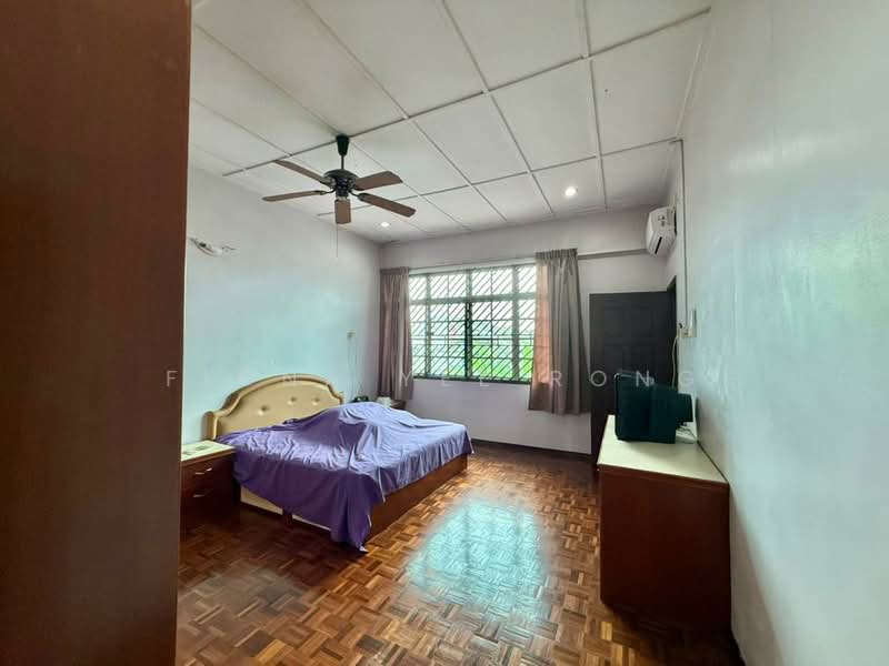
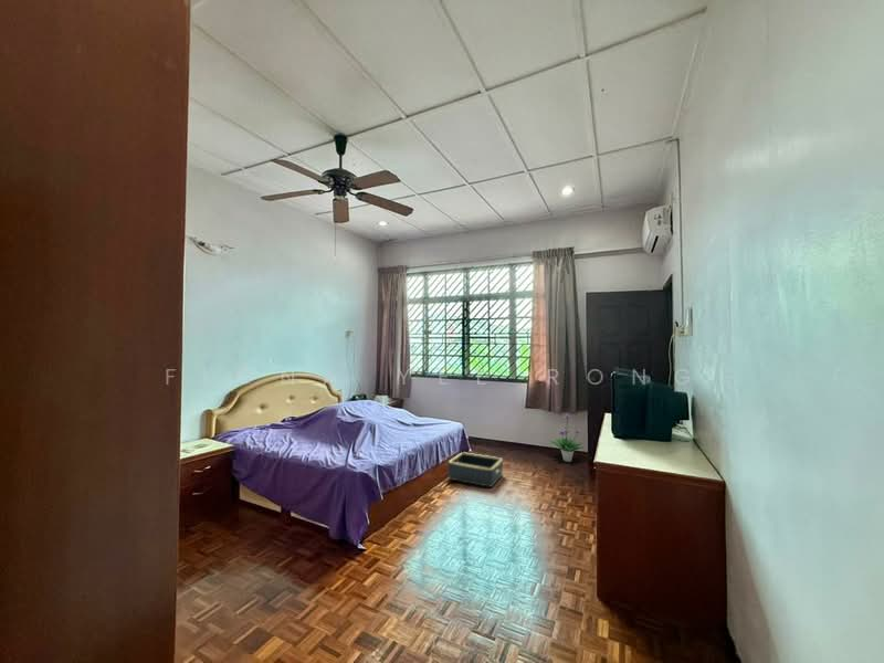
+ basket [448,451,504,488]
+ potted plant [549,413,586,463]
